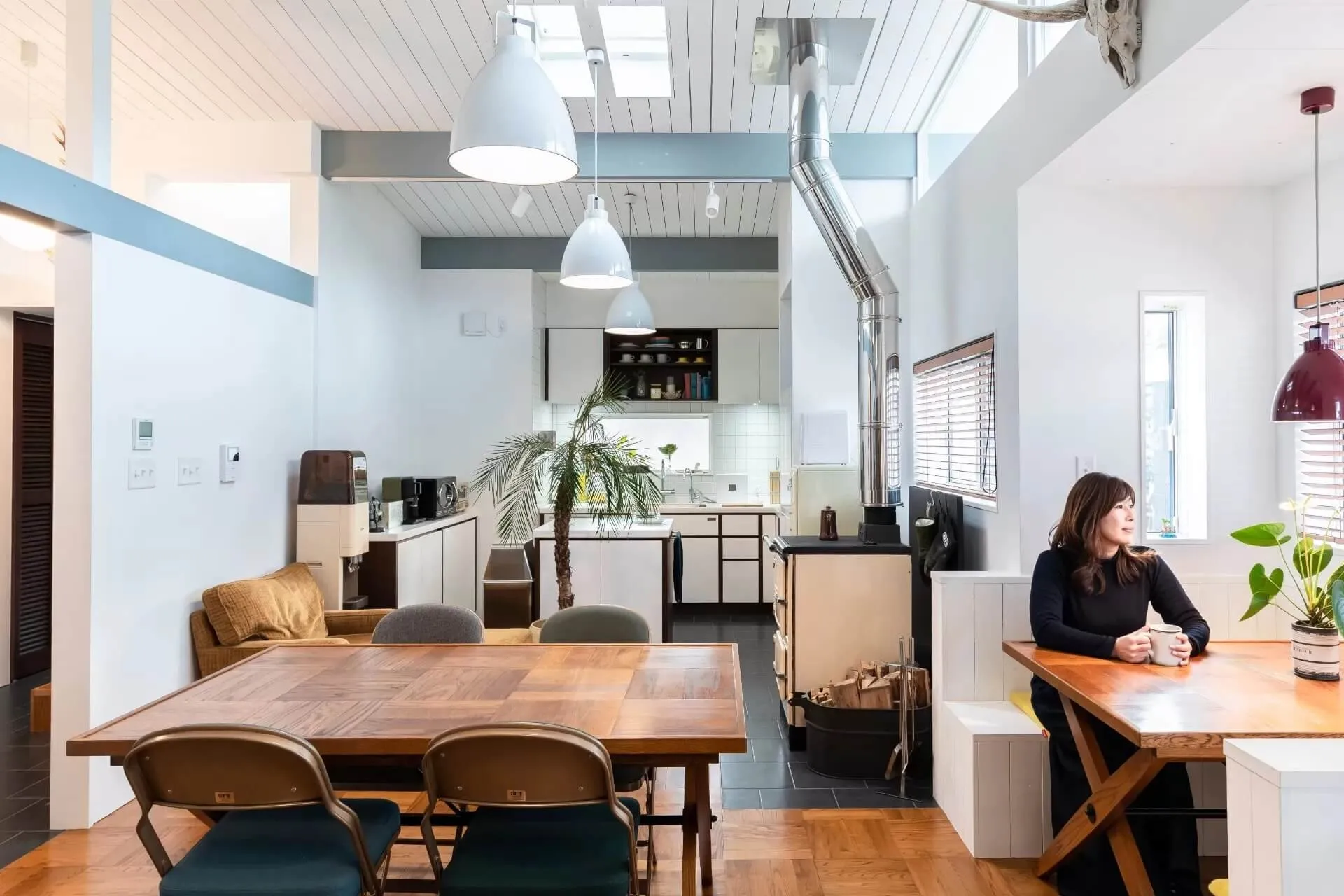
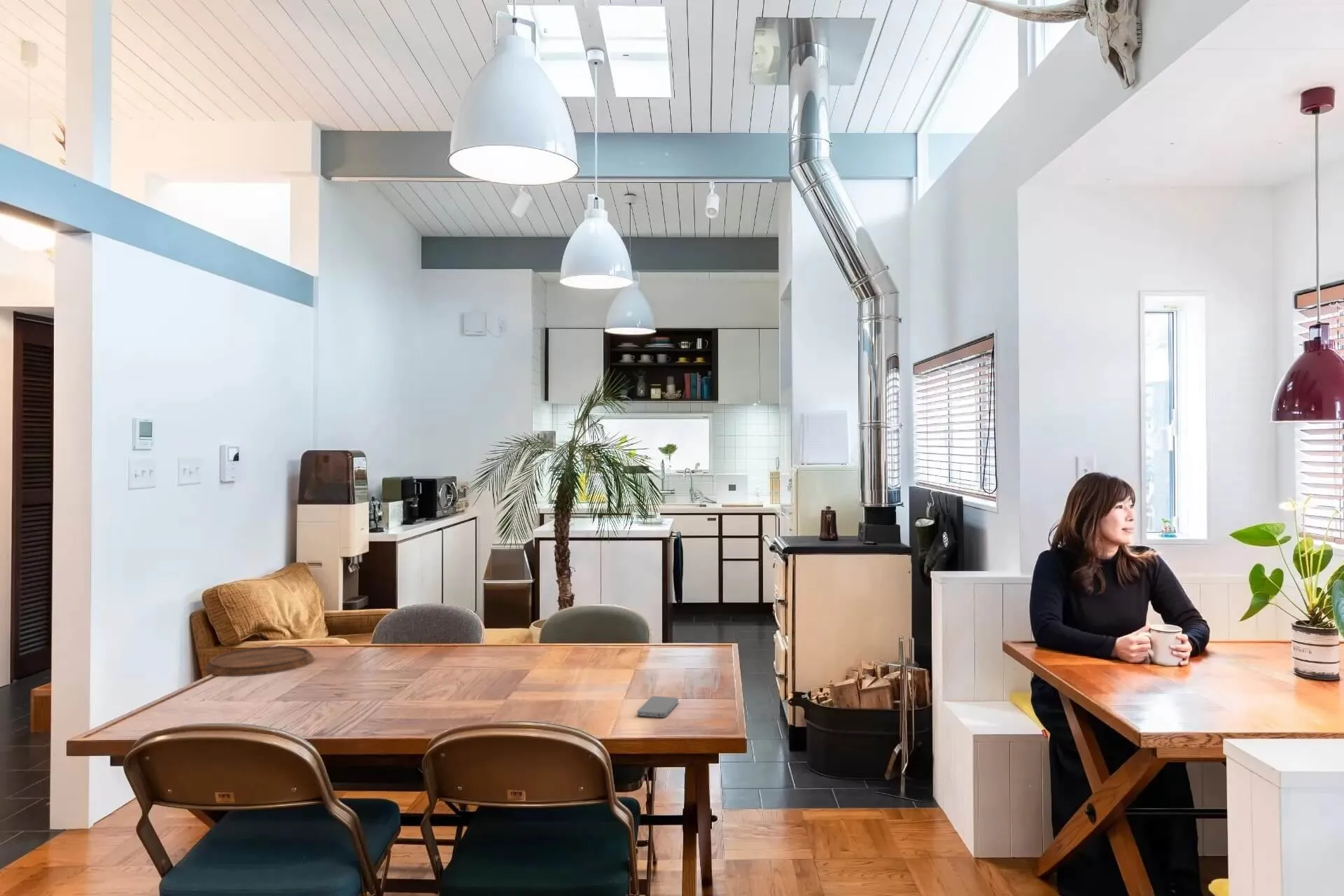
+ cutting board [204,645,314,677]
+ smartphone [636,695,679,718]
